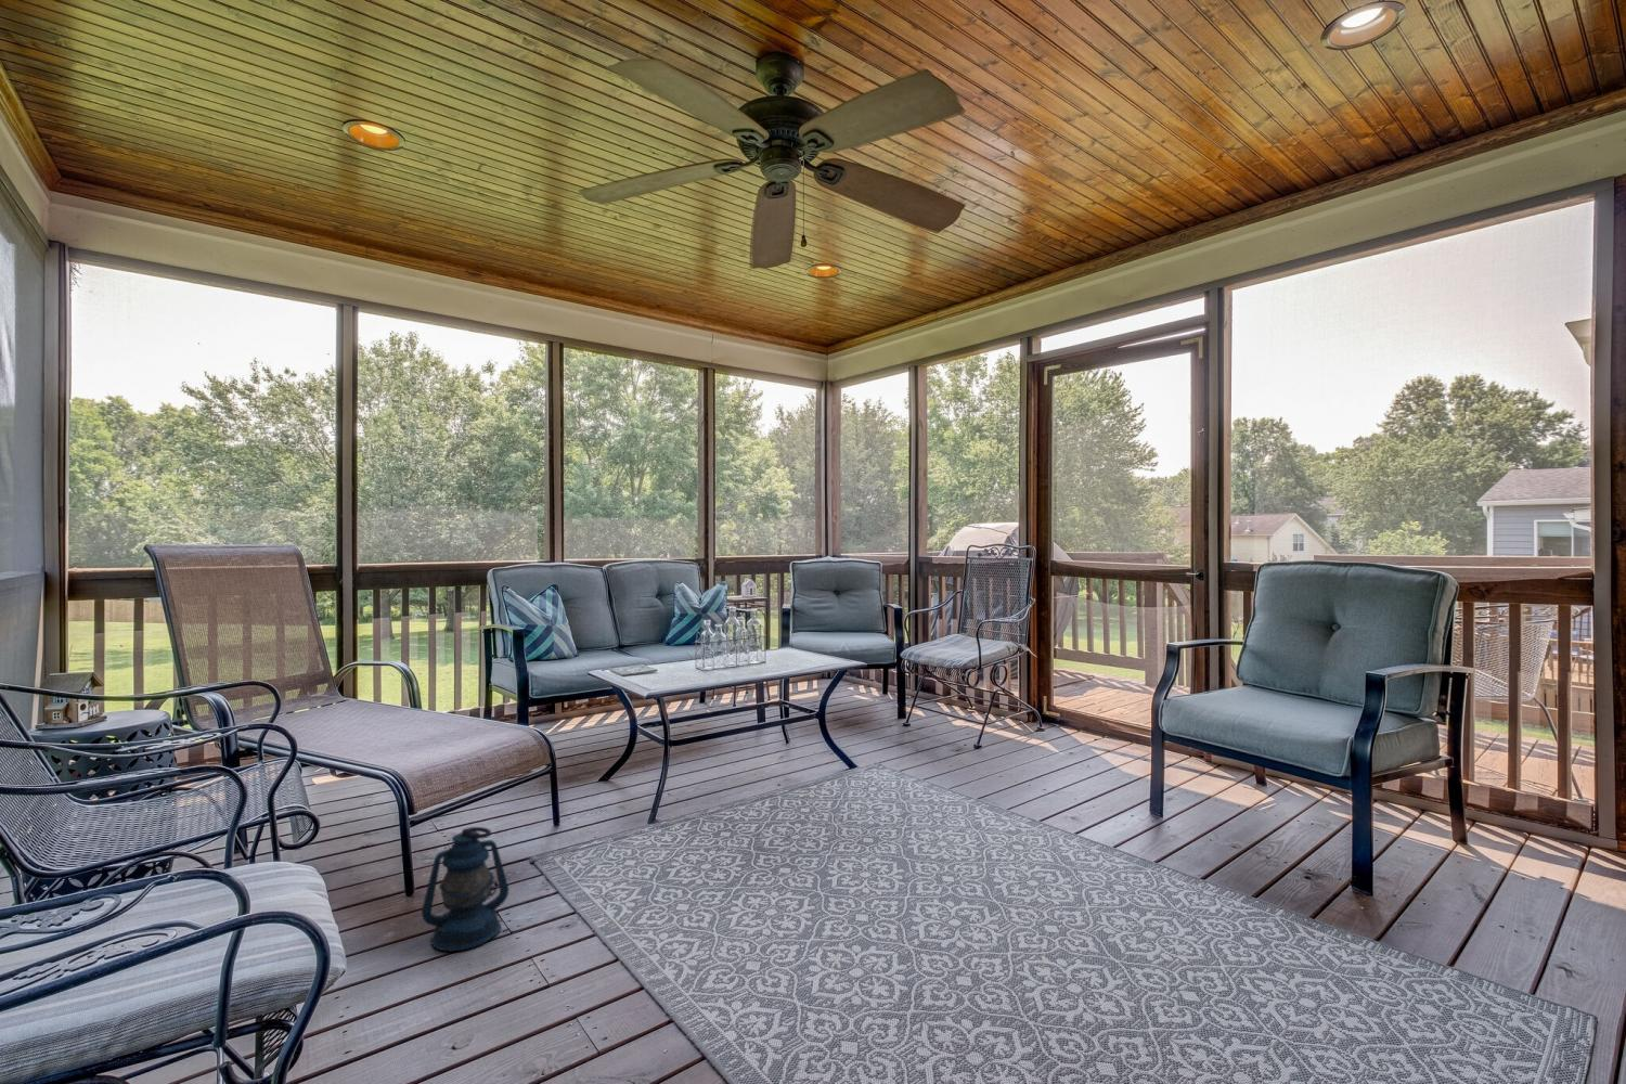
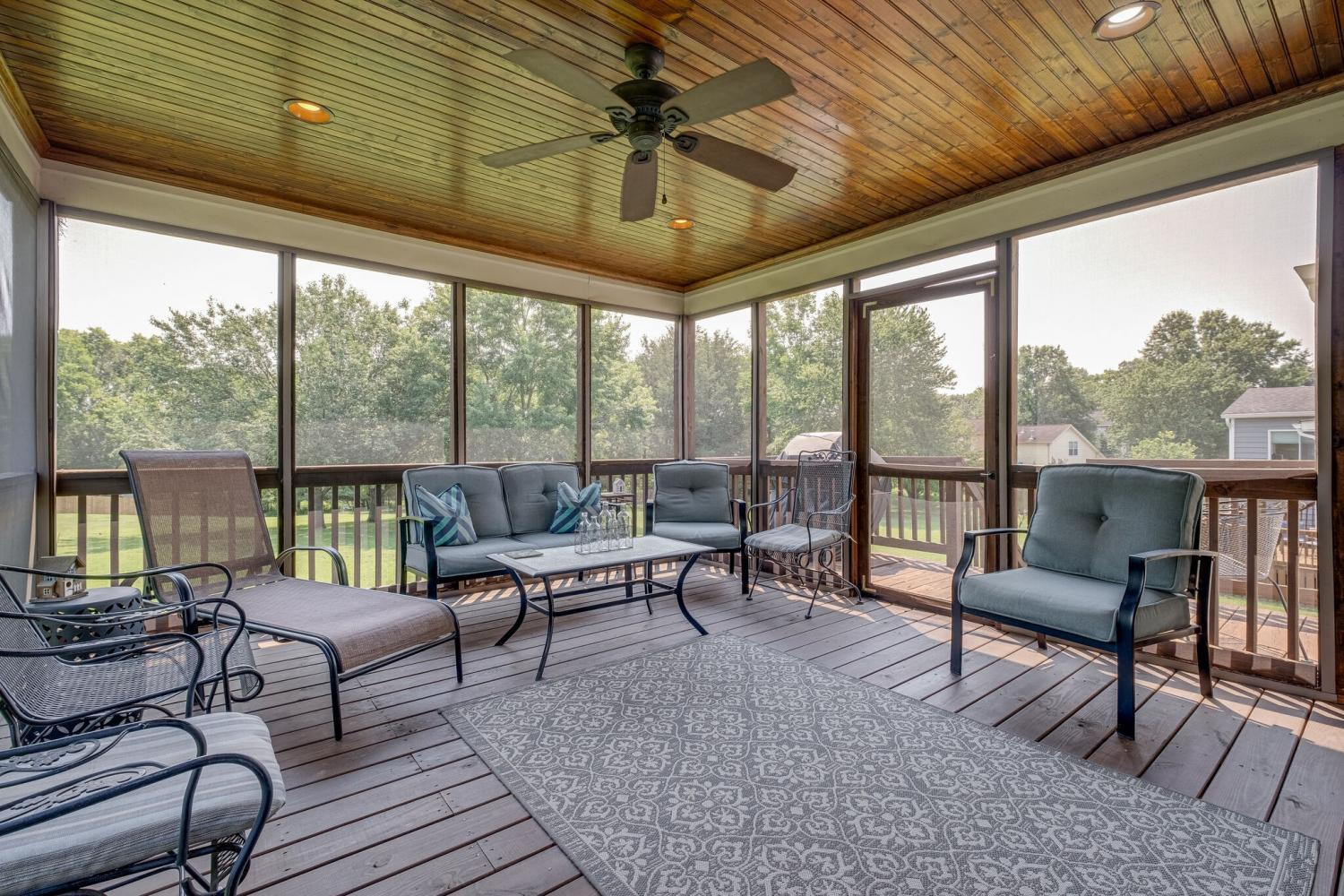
- lantern [421,826,509,953]
